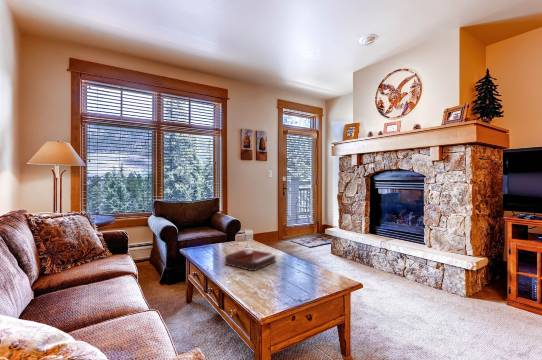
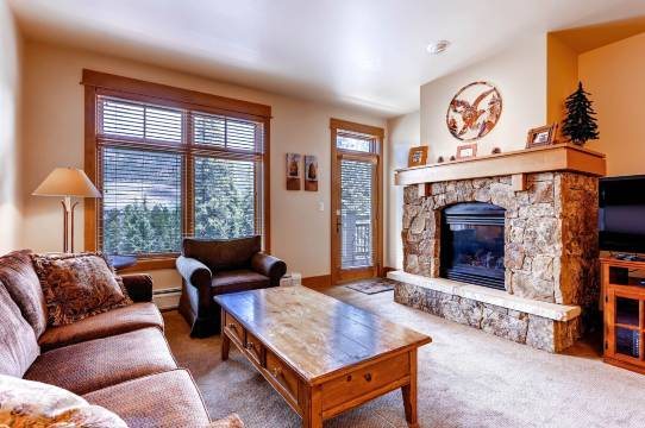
- decorative tray [224,248,277,272]
